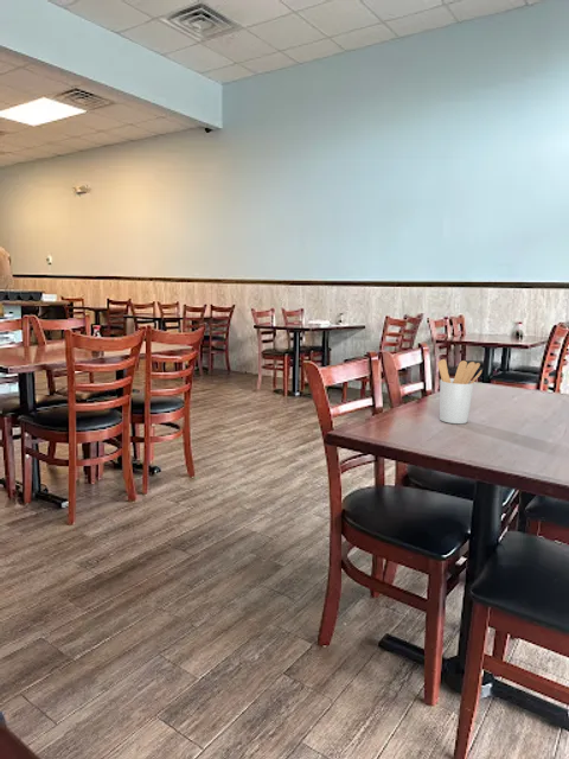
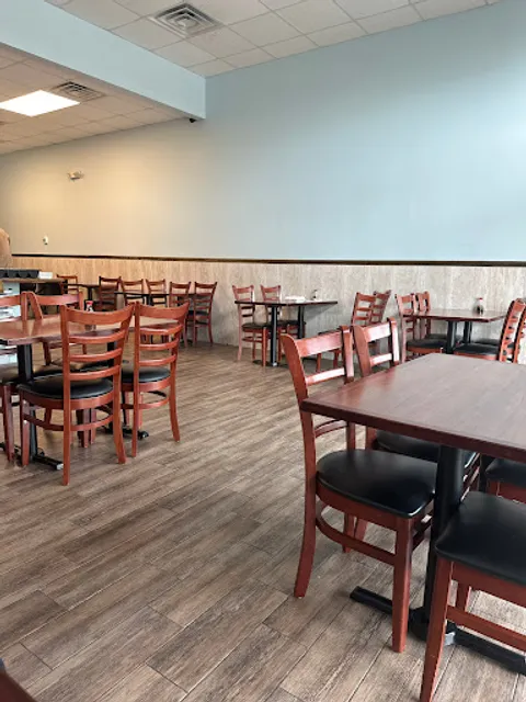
- utensil holder [436,358,482,425]
